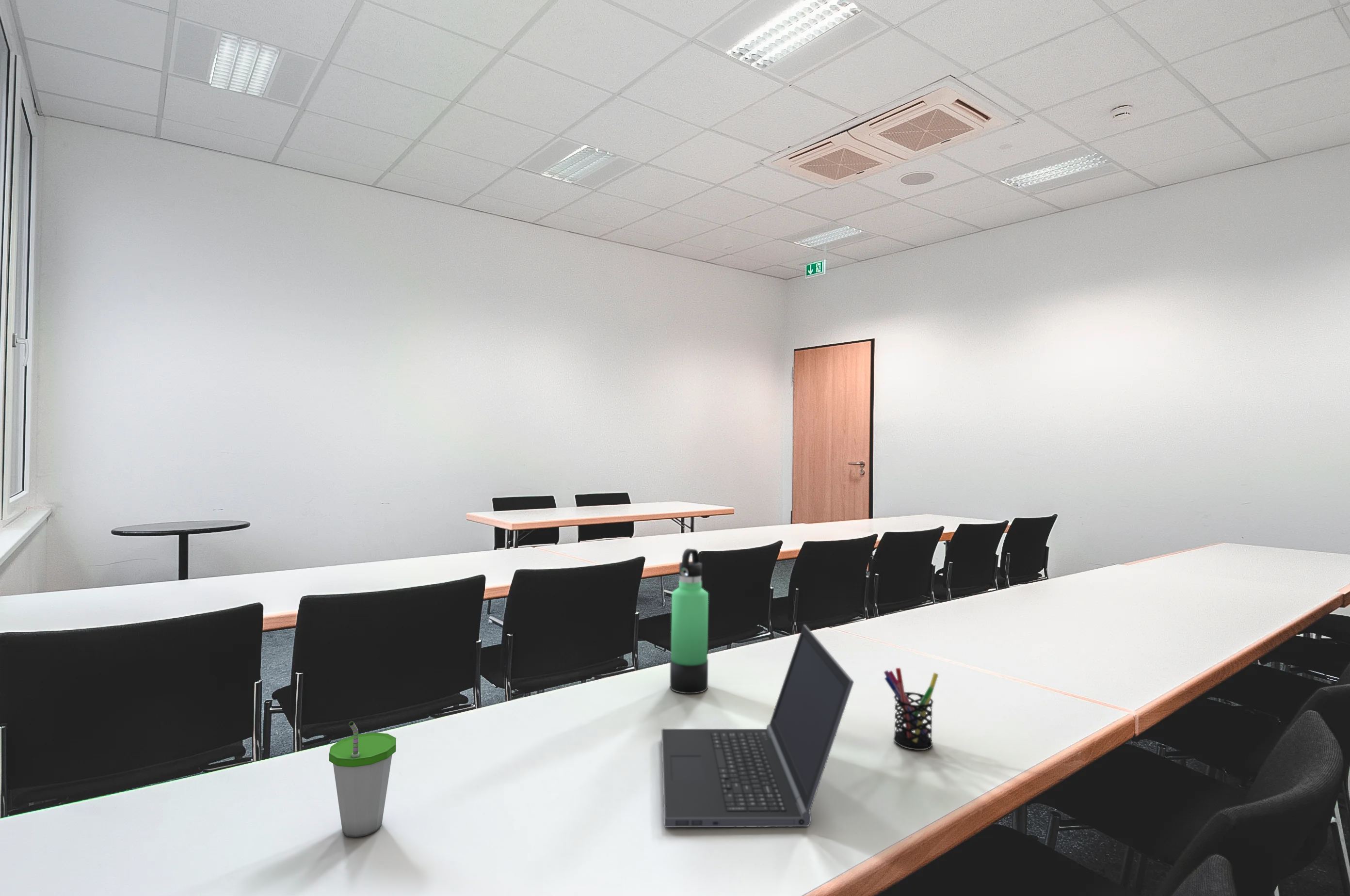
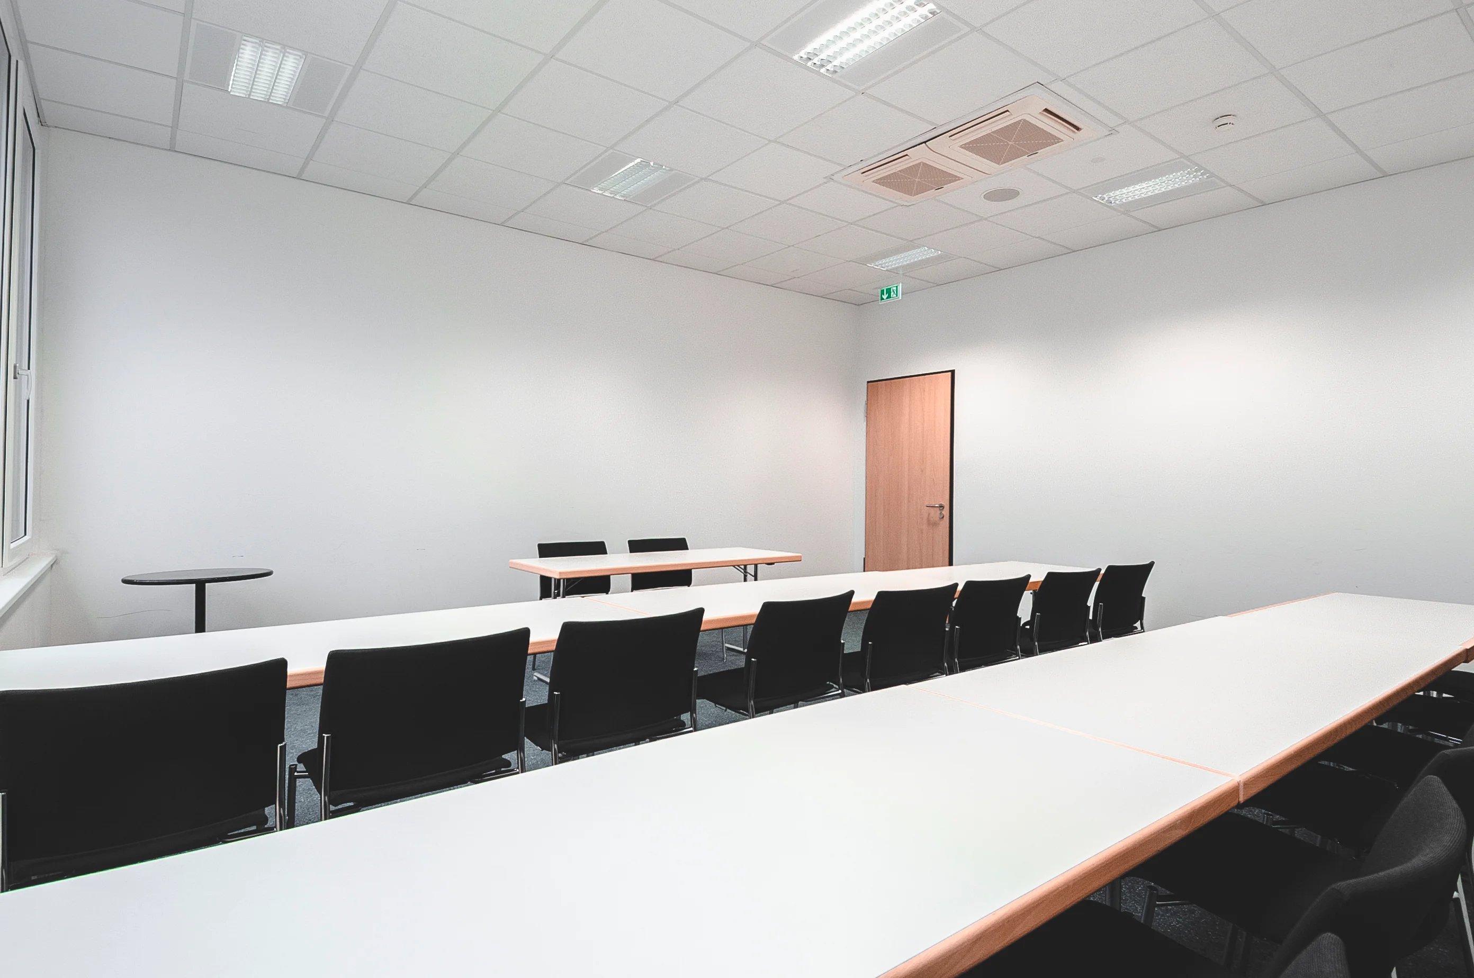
- laptop computer [661,624,854,828]
- cup [329,720,397,838]
- thermos bottle [670,548,709,694]
- pen holder [884,667,939,751]
